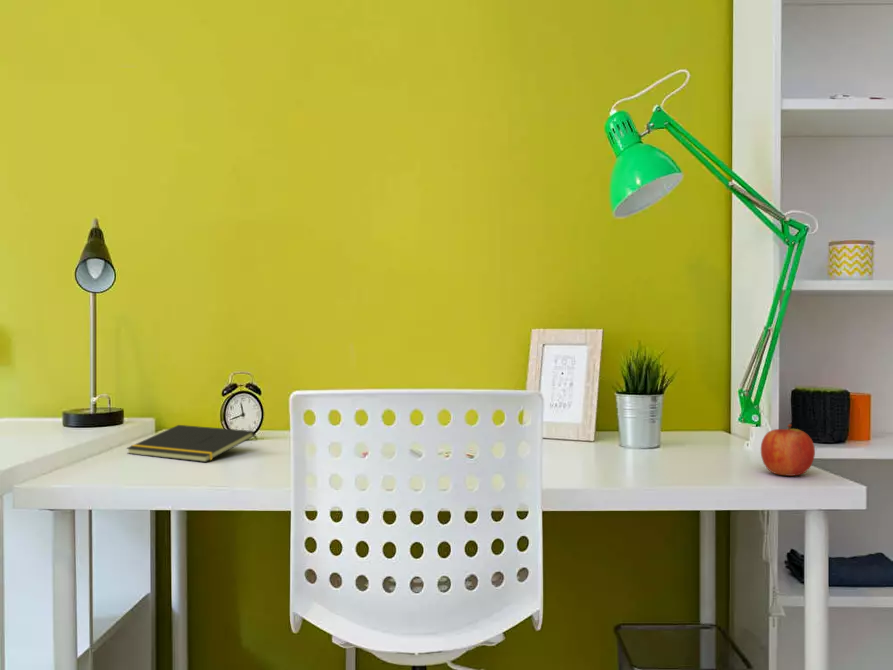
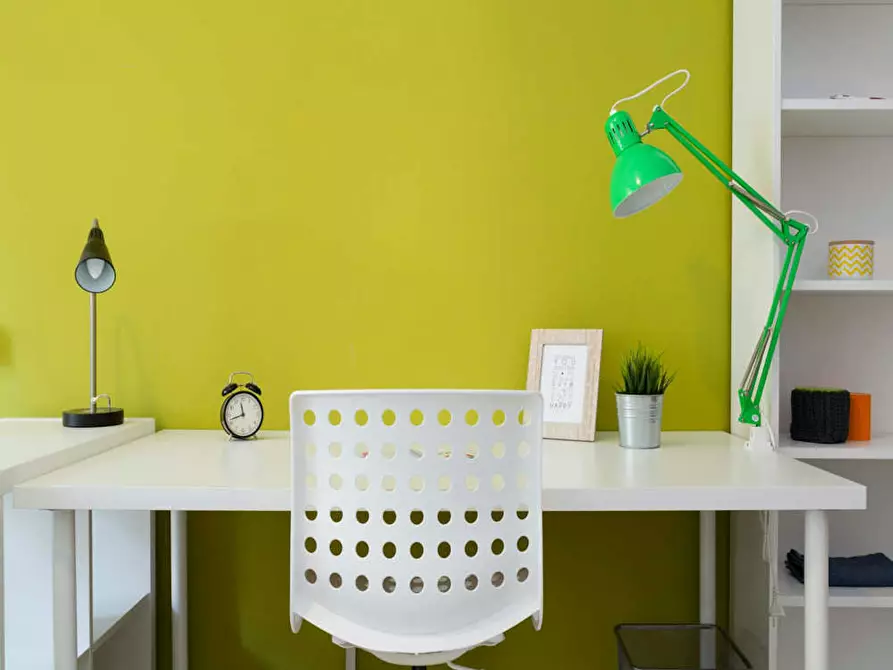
- notepad [125,424,255,463]
- fruit [760,423,816,477]
